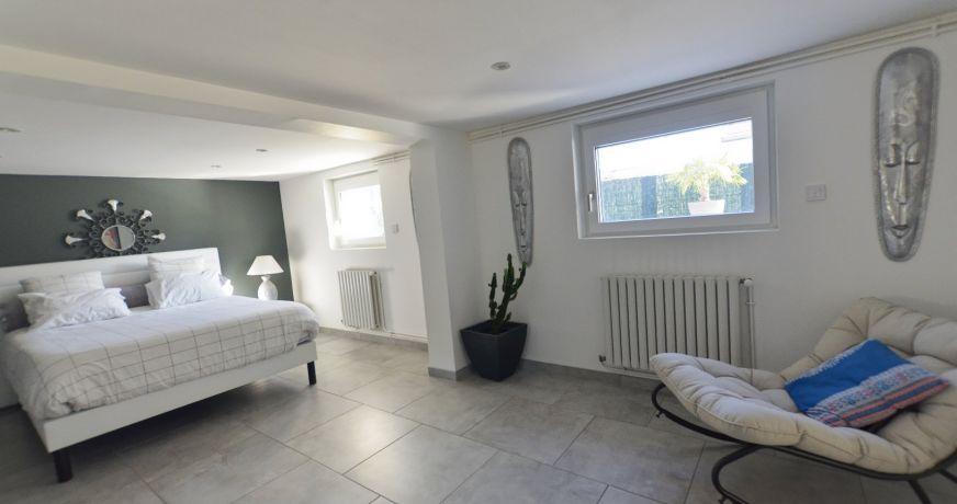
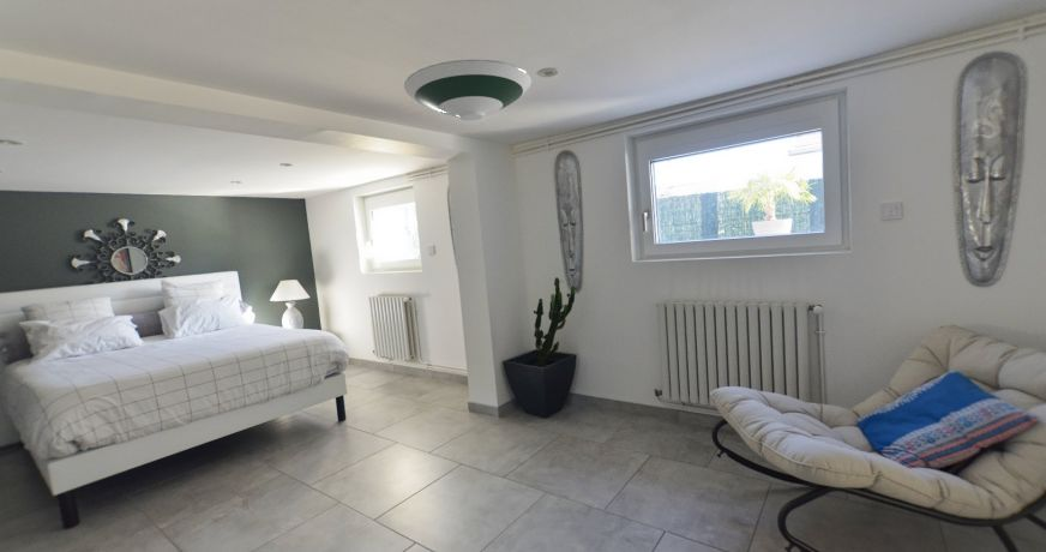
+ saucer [403,59,533,122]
